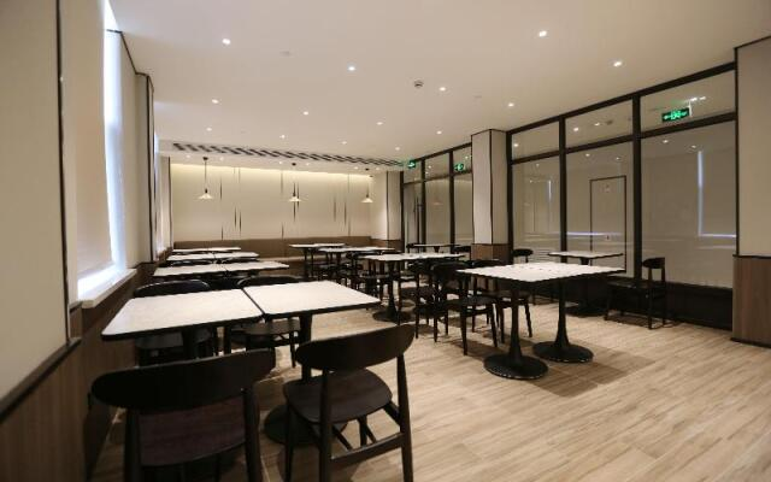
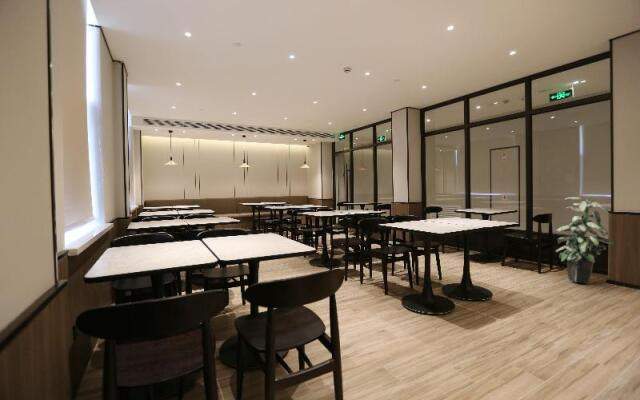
+ indoor plant [553,196,615,285]
